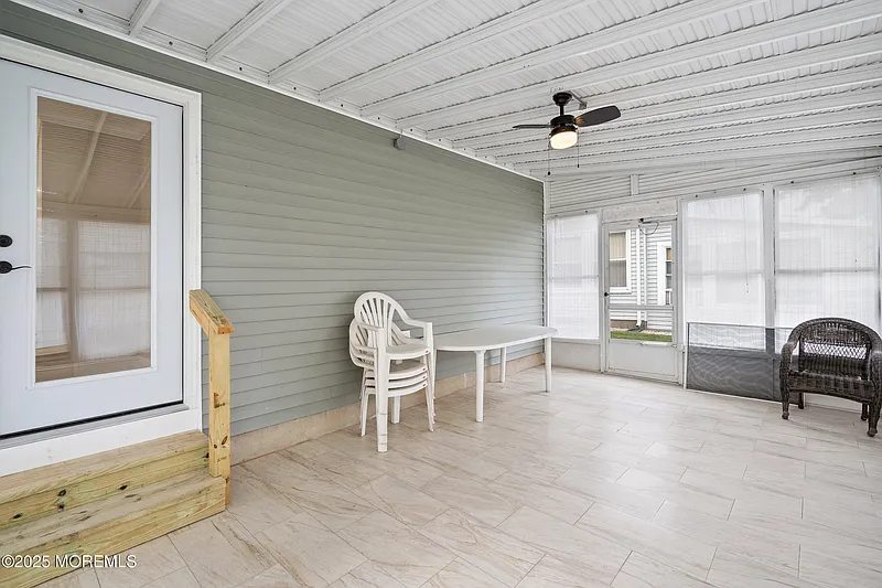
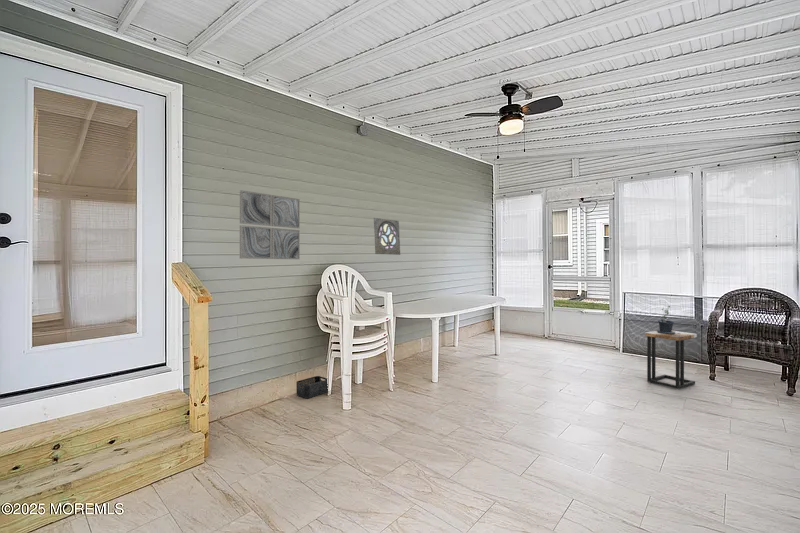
+ wall ornament [373,217,401,256]
+ side table [644,330,698,390]
+ storage bin [295,375,329,399]
+ potted plant [656,305,680,334]
+ wall art [239,189,301,260]
